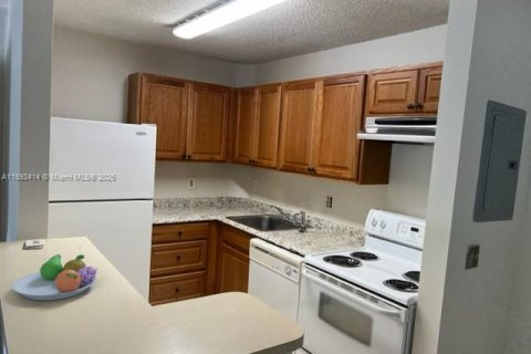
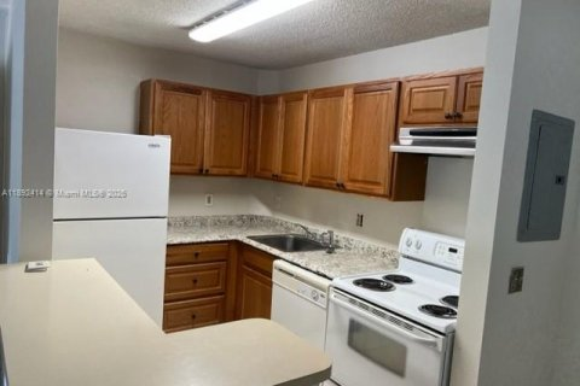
- fruit bowl [11,253,98,301]
